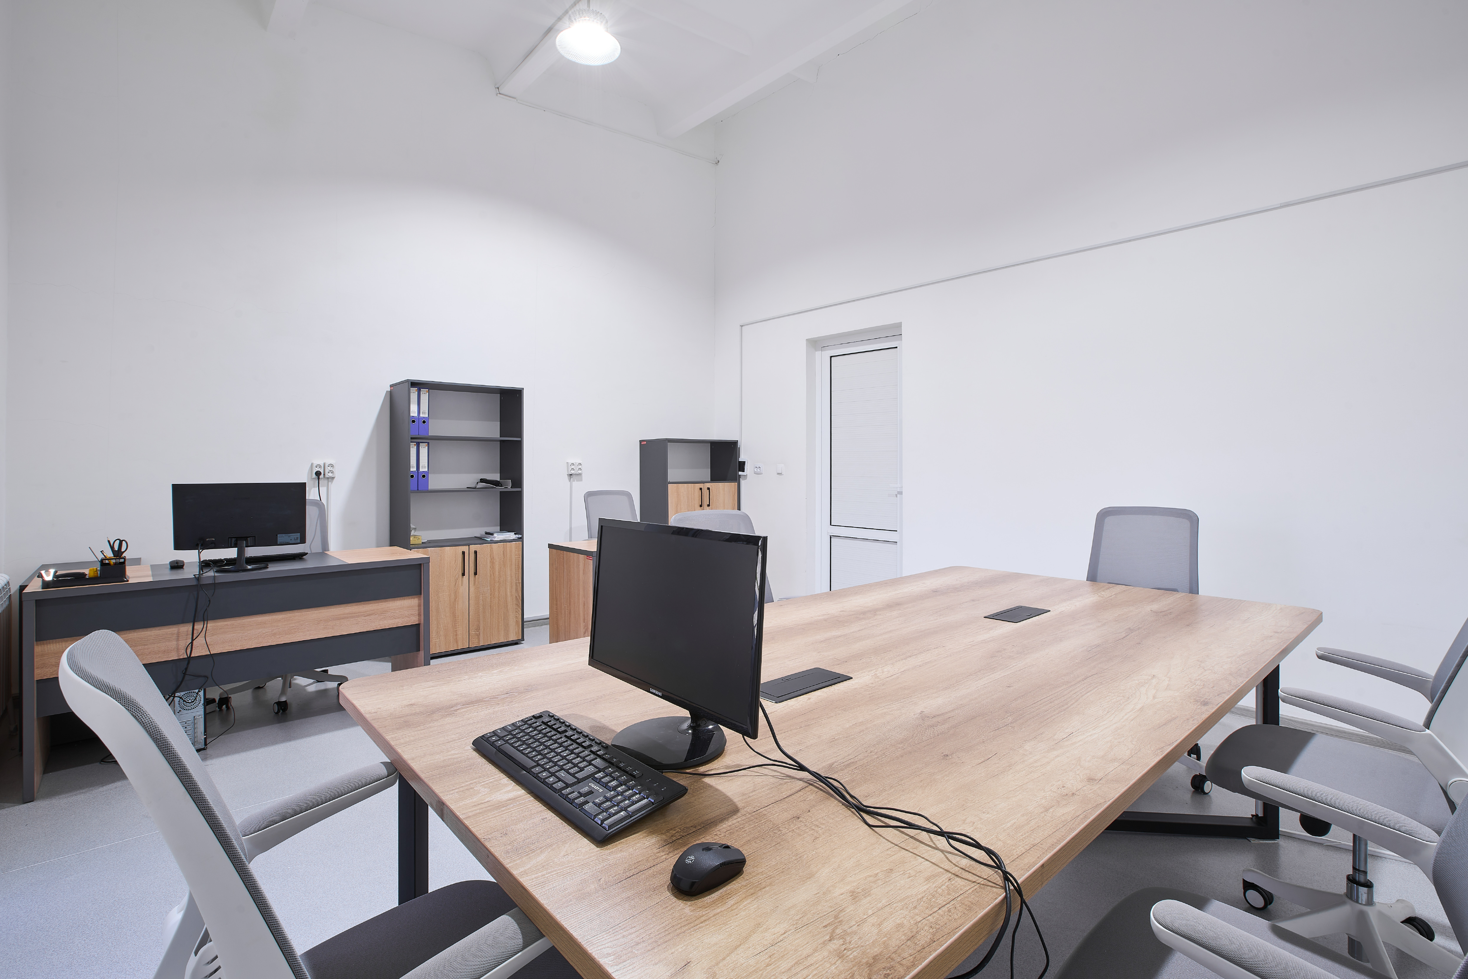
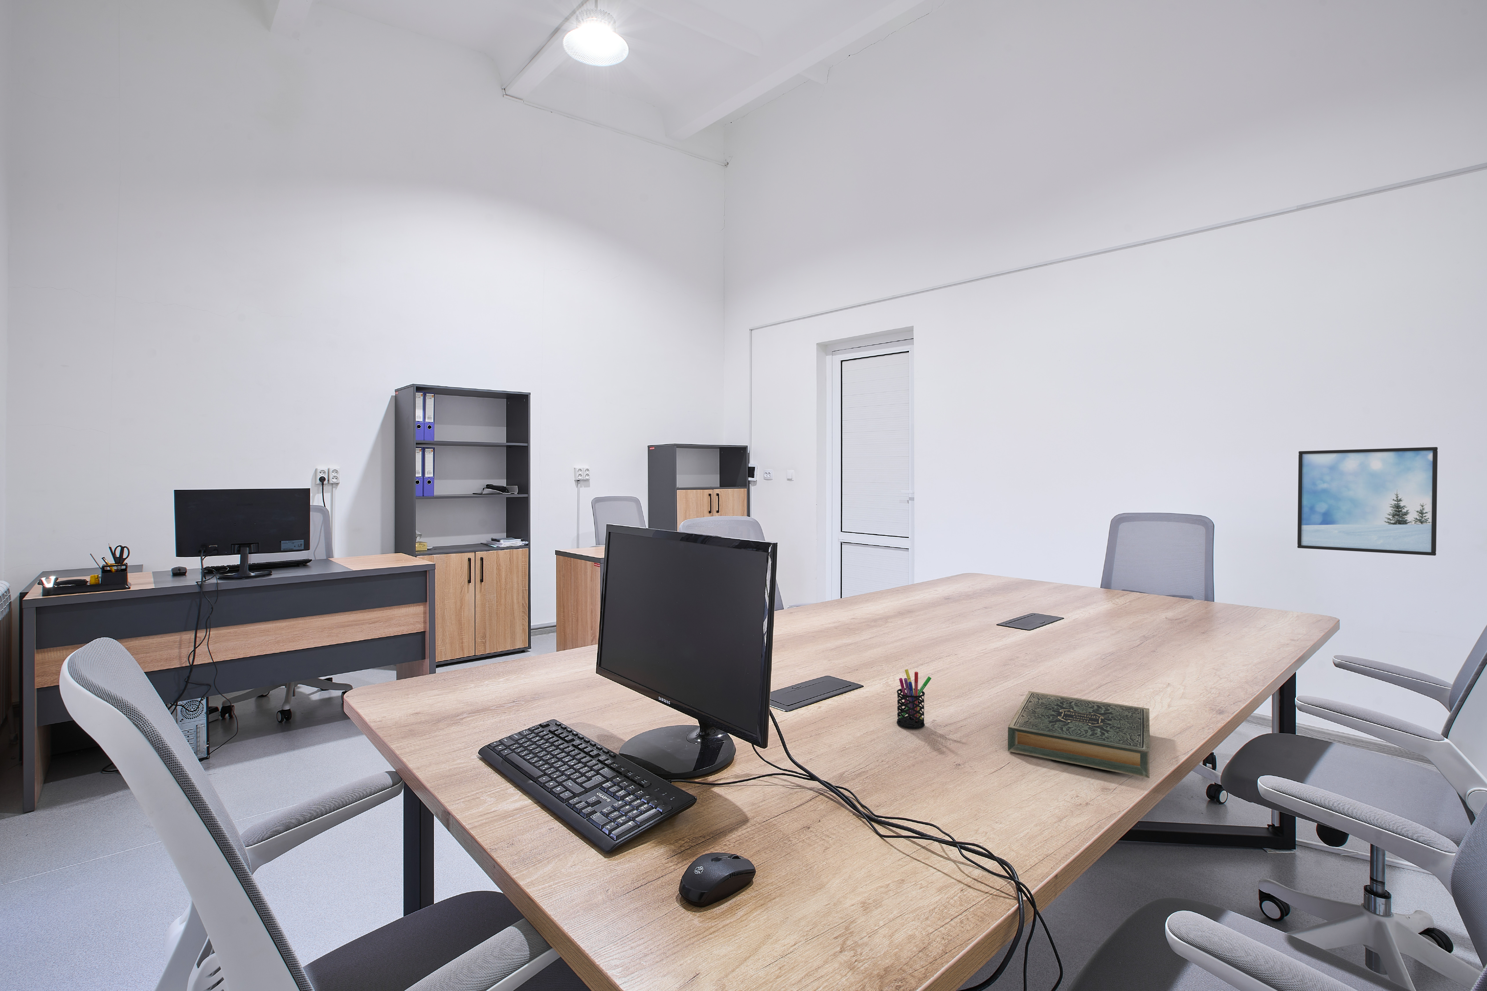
+ hardback book [1008,690,1150,779]
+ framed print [1297,447,1438,556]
+ pen holder [896,669,932,729]
